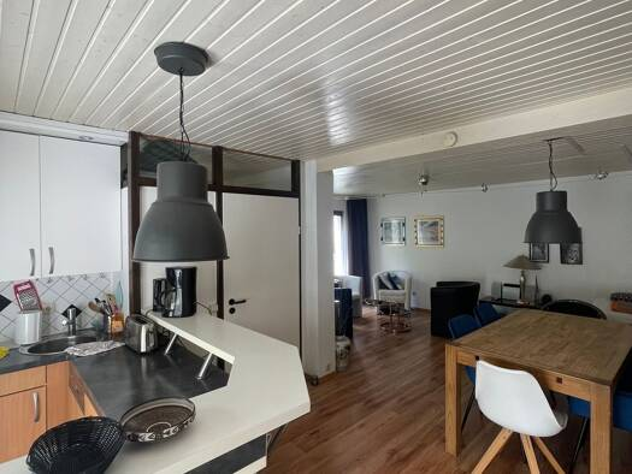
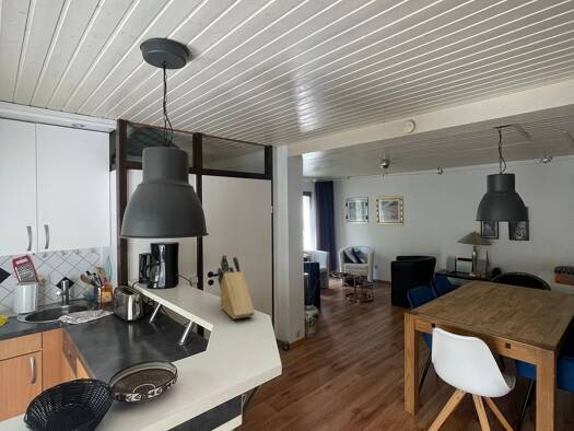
+ knife block [216,254,256,321]
